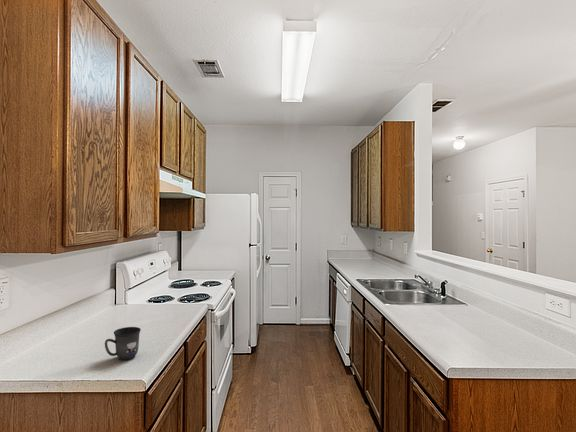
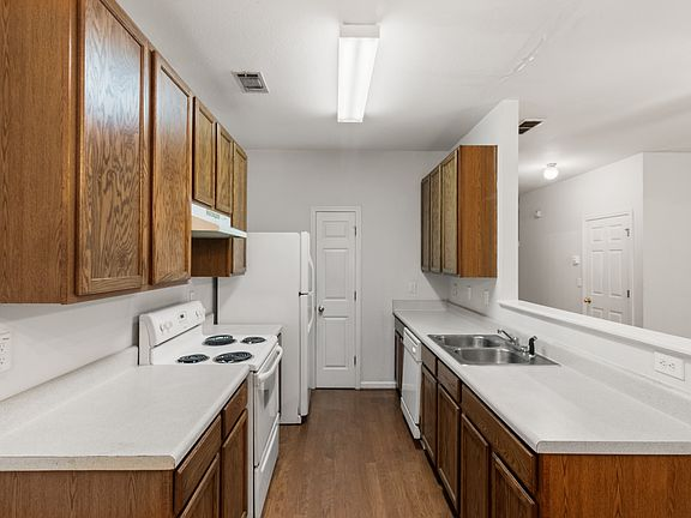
- mug [104,326,142,361]
